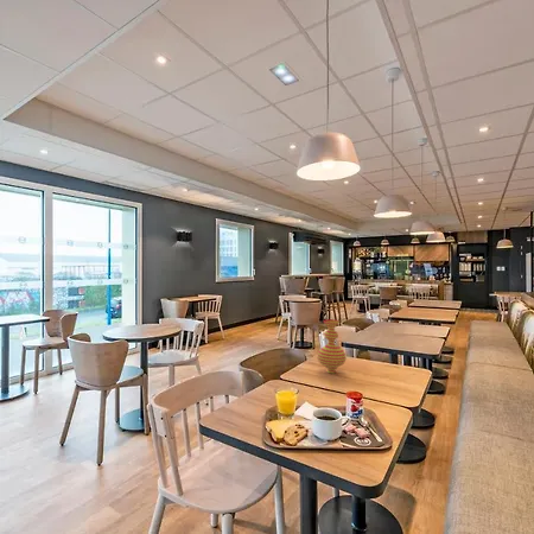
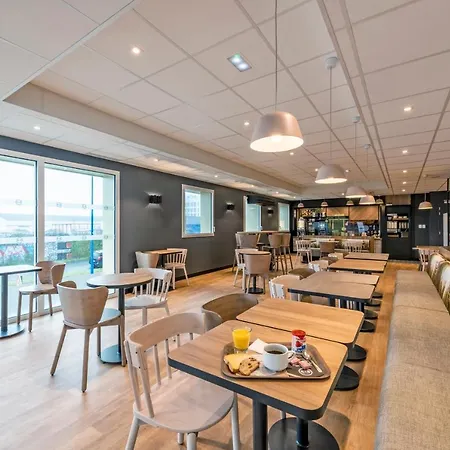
- vase [317,318,347,374]
